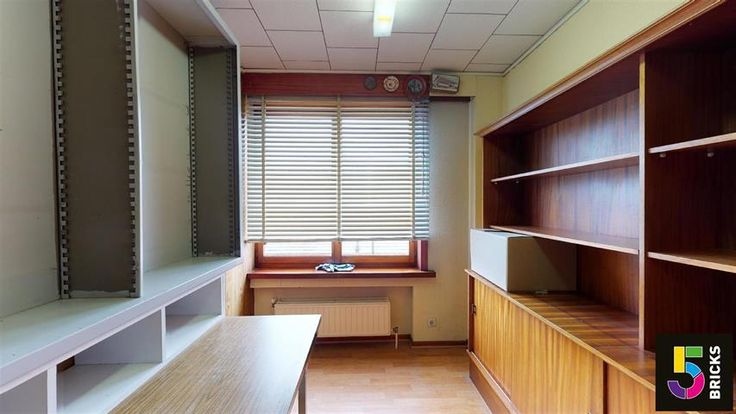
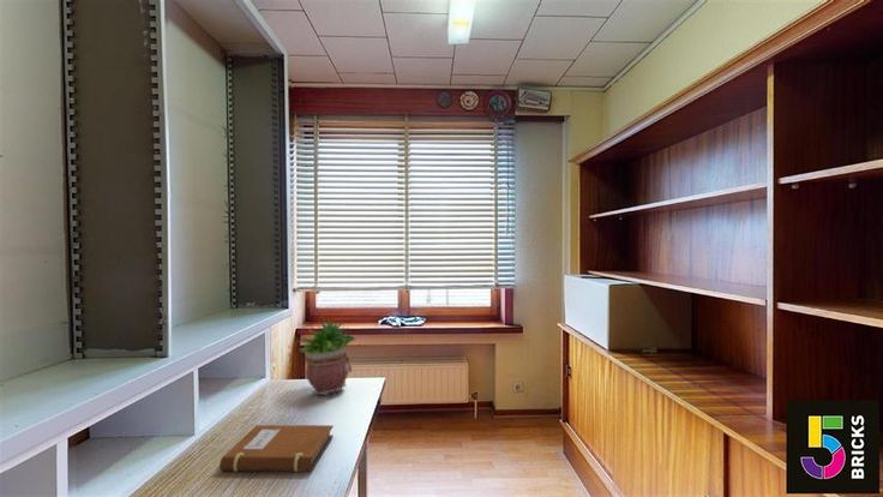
+ notebook [218,424,335,473]
+ potted plant [295,316,359,397]
